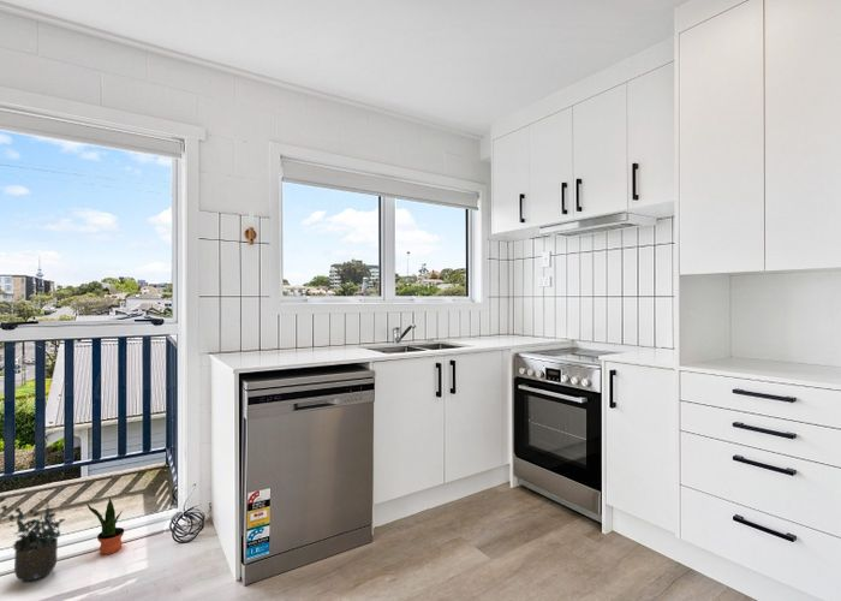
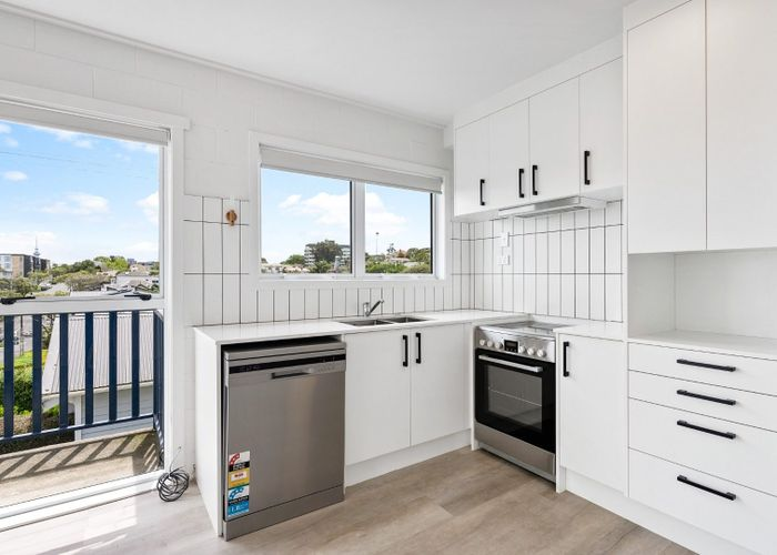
- potted plant [0,496,66,583]
- potted plant [85,496,125,555]
